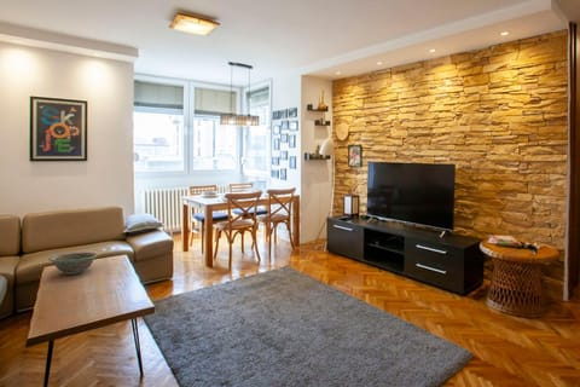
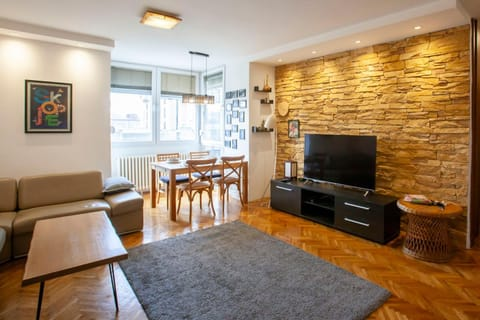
- decorative bowl [47,252,99,276]
